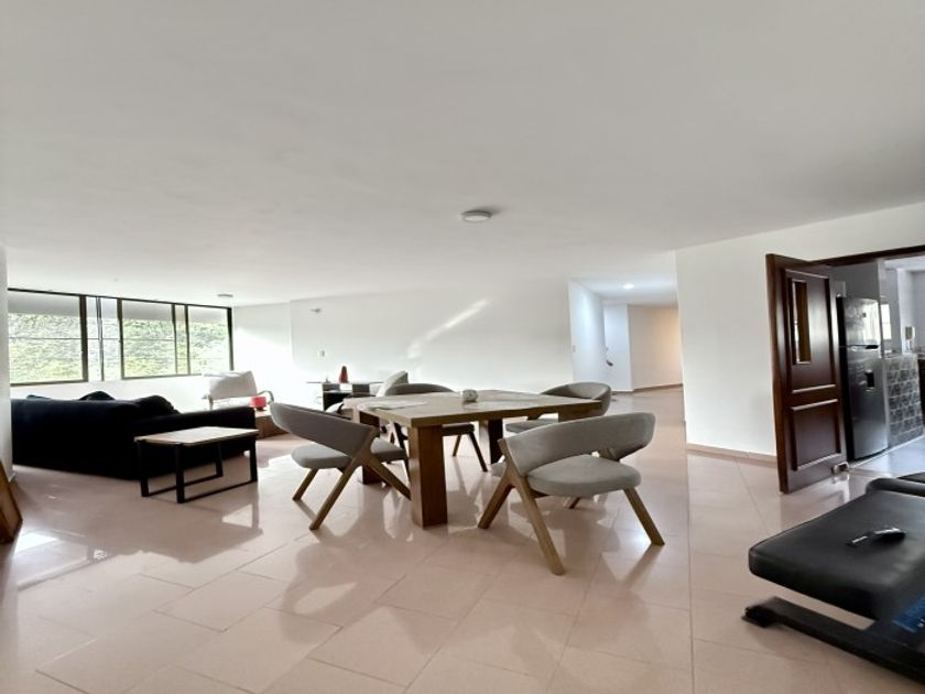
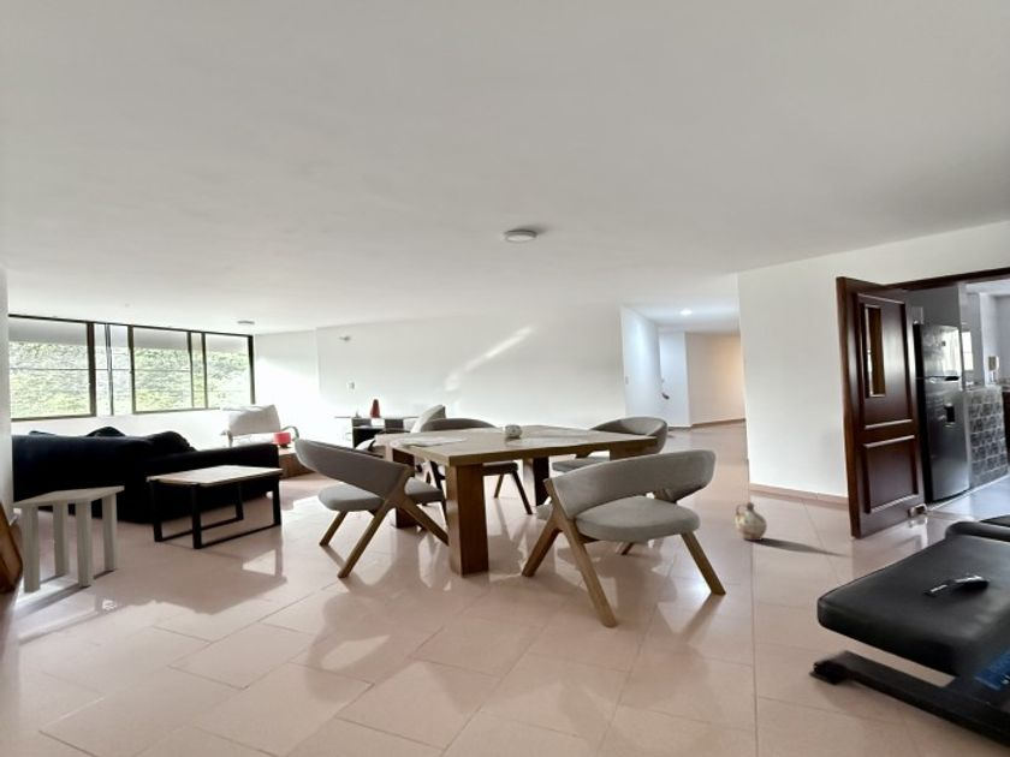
+ ceramic jug [735,501,768,542]
+ side table [8,485,125,595]
